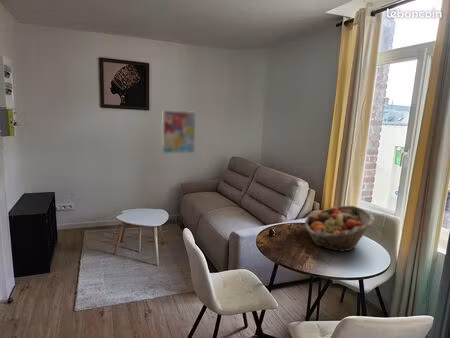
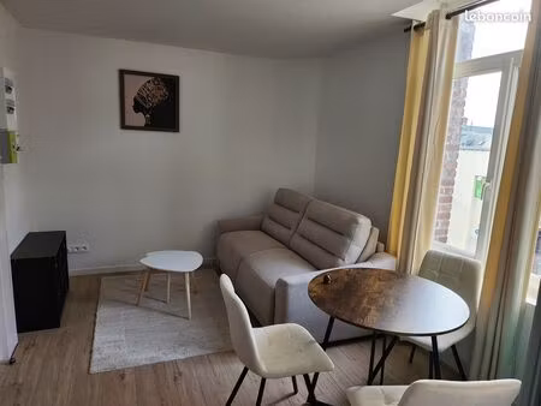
- fruit basket [304,205,375,253]
- wall art [161,109,197,155]
